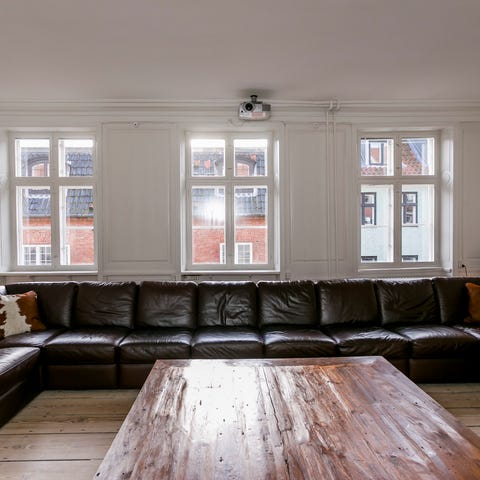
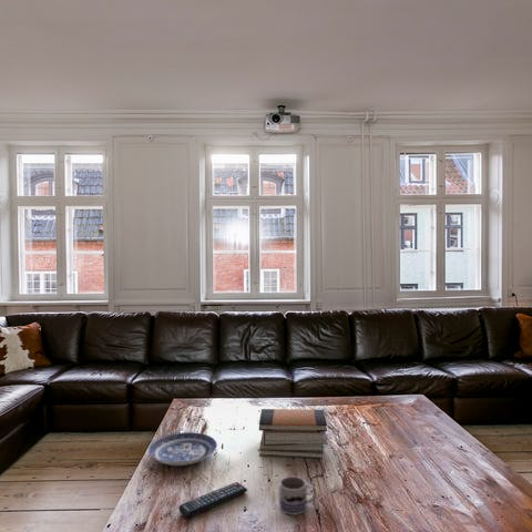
+ book stack [258,408,329,460]
+ plate [147,431,218,467]
+ remote control [178,481,248,519]
+ mug [278,475,317,516]
